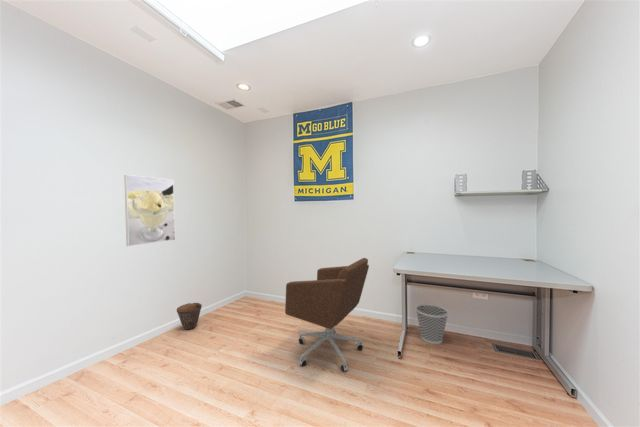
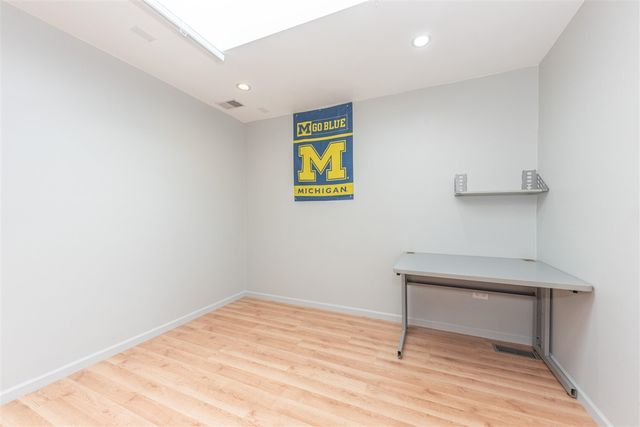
- wastebasket [414,302,450,345]
- office chair [284,257,370,373]
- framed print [123,174,176,247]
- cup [176,302,203,331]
